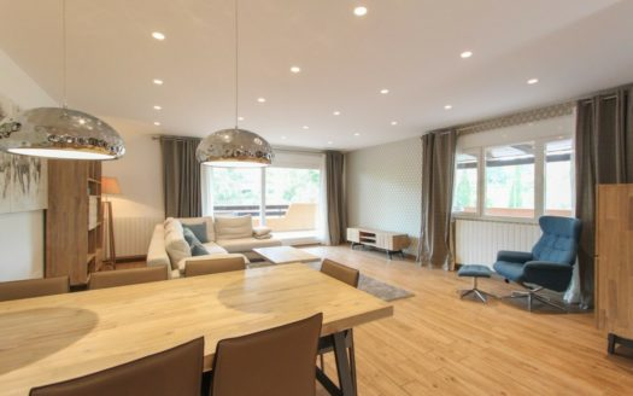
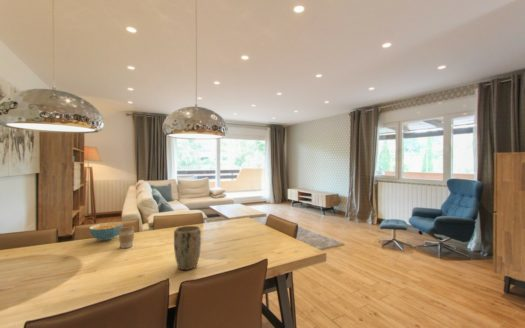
+ cereal bowl [88,221,124,242]
+ plant pot [173,225,202,271]
+ coffee cup [118,225,136,249]
